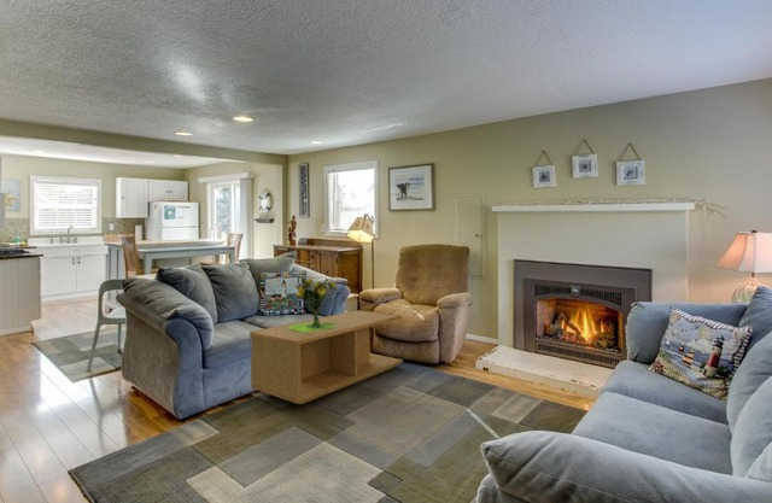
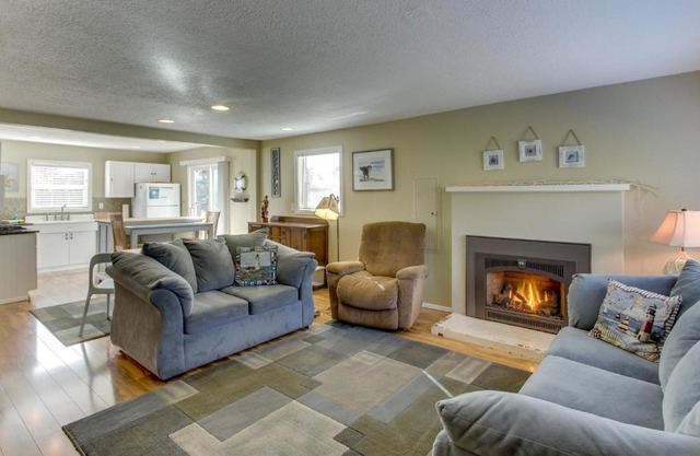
- bouquet [286,275,338,333]
- coffee table [248,309,404,405]
